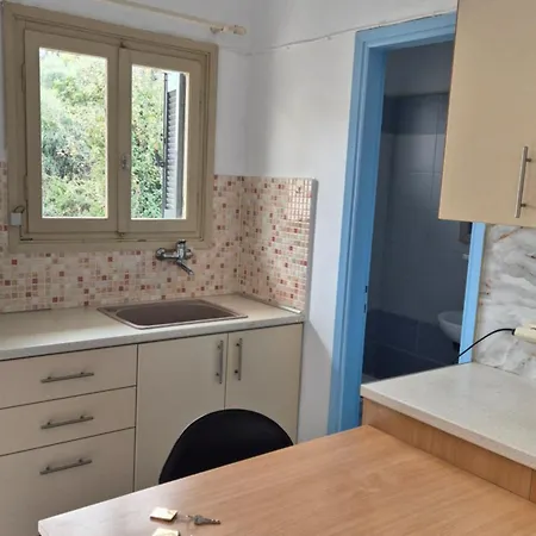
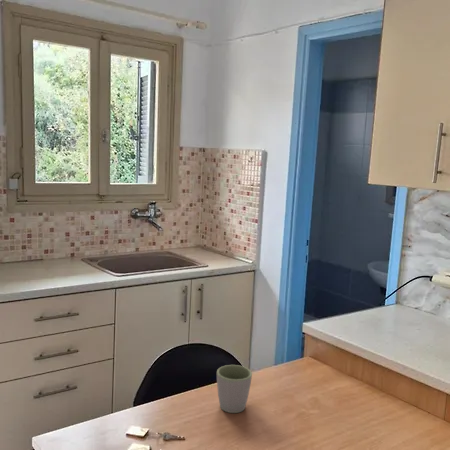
+ mug [216,364,253,414]
